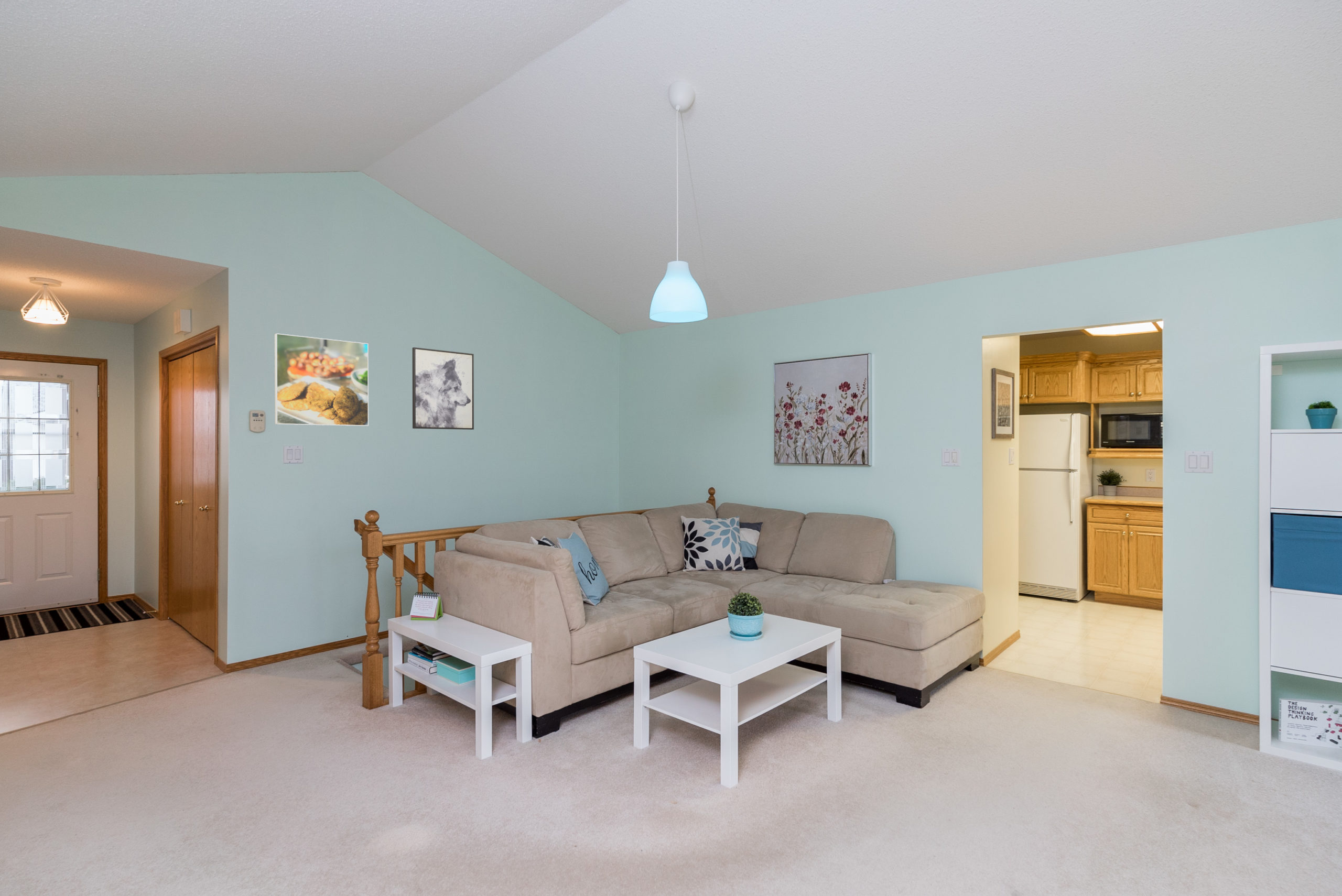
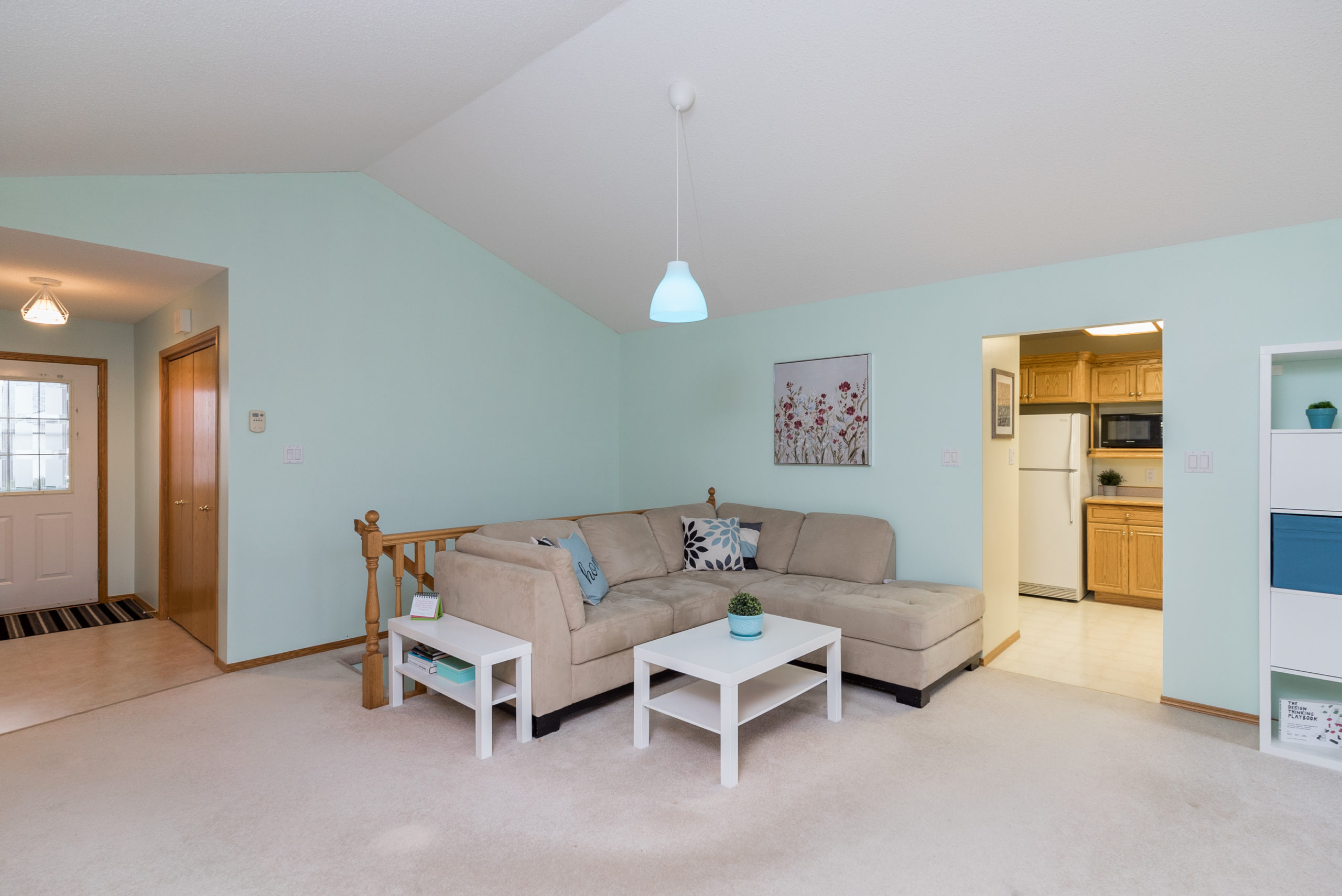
- wall art [412,347,474,430]
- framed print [274,333,369,427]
